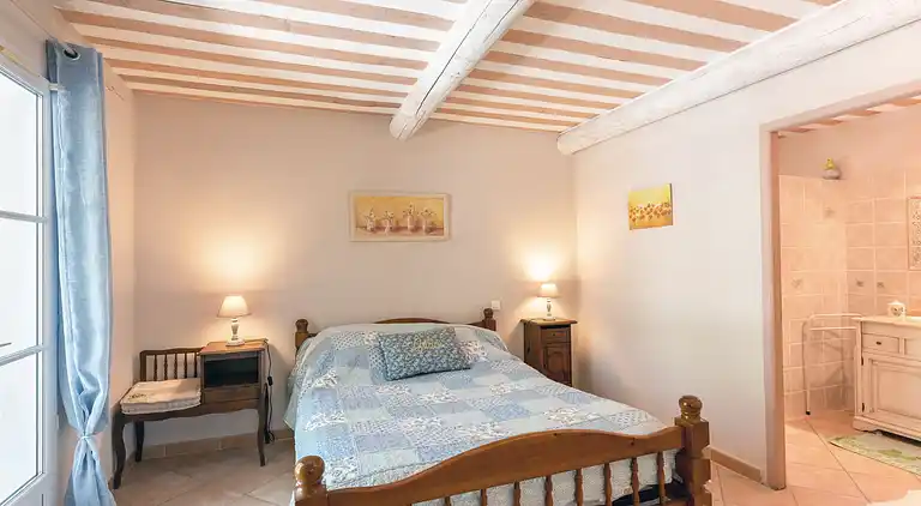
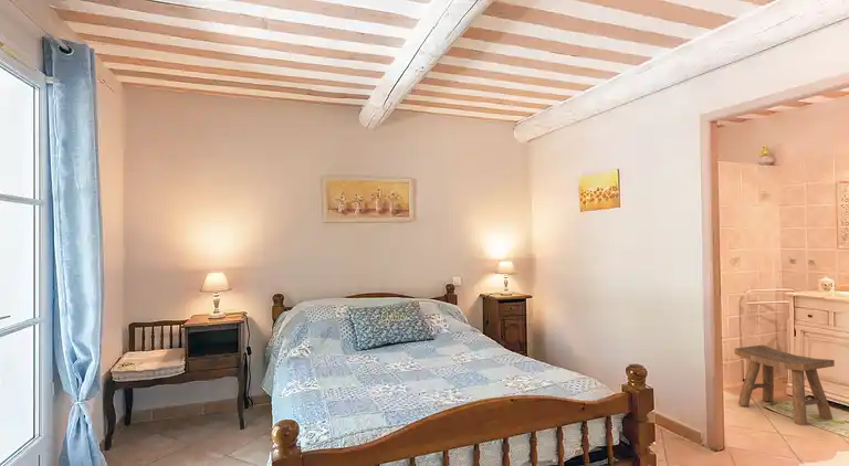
+ stool [734,343,836,426]
